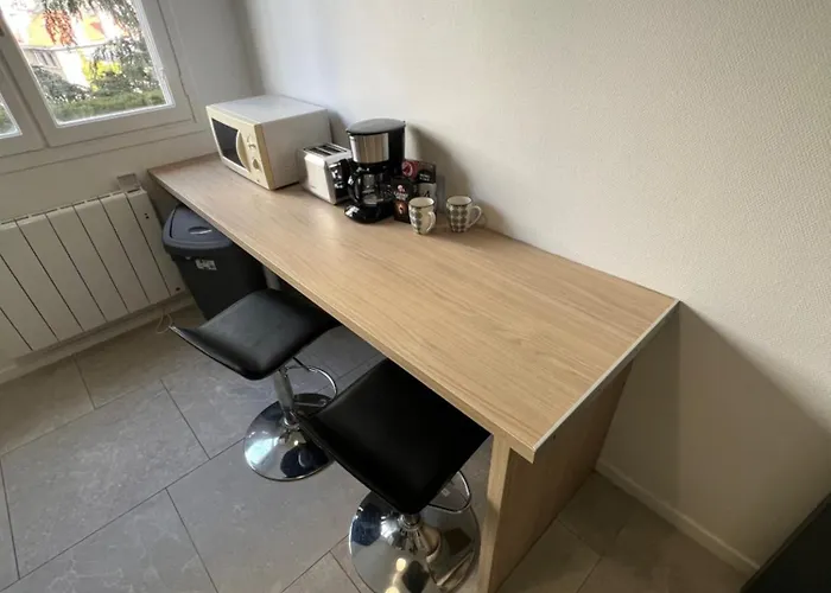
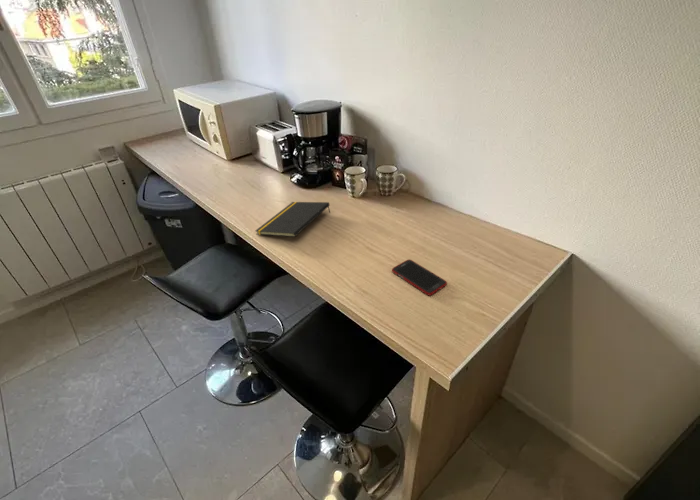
+ notepad [254,201,331,238]
+ cell phone [391,258,448,297]
